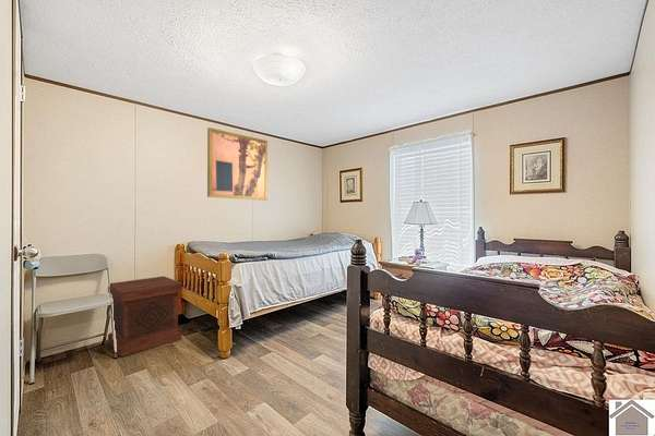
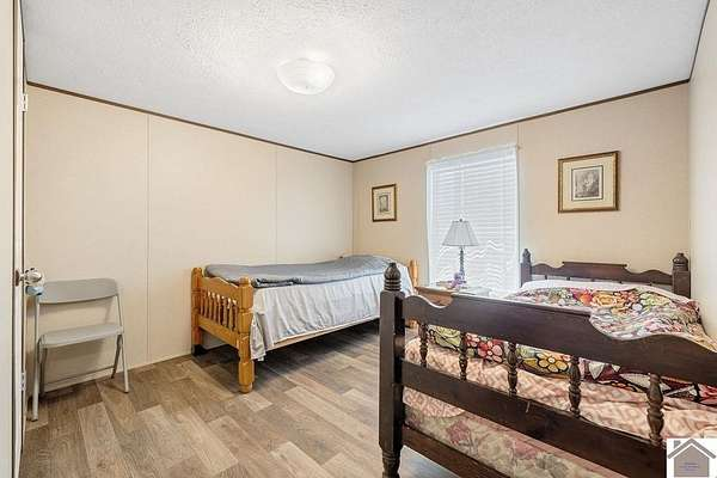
- wall art [206,126,269,202]
- side table [107,275,183,358]
